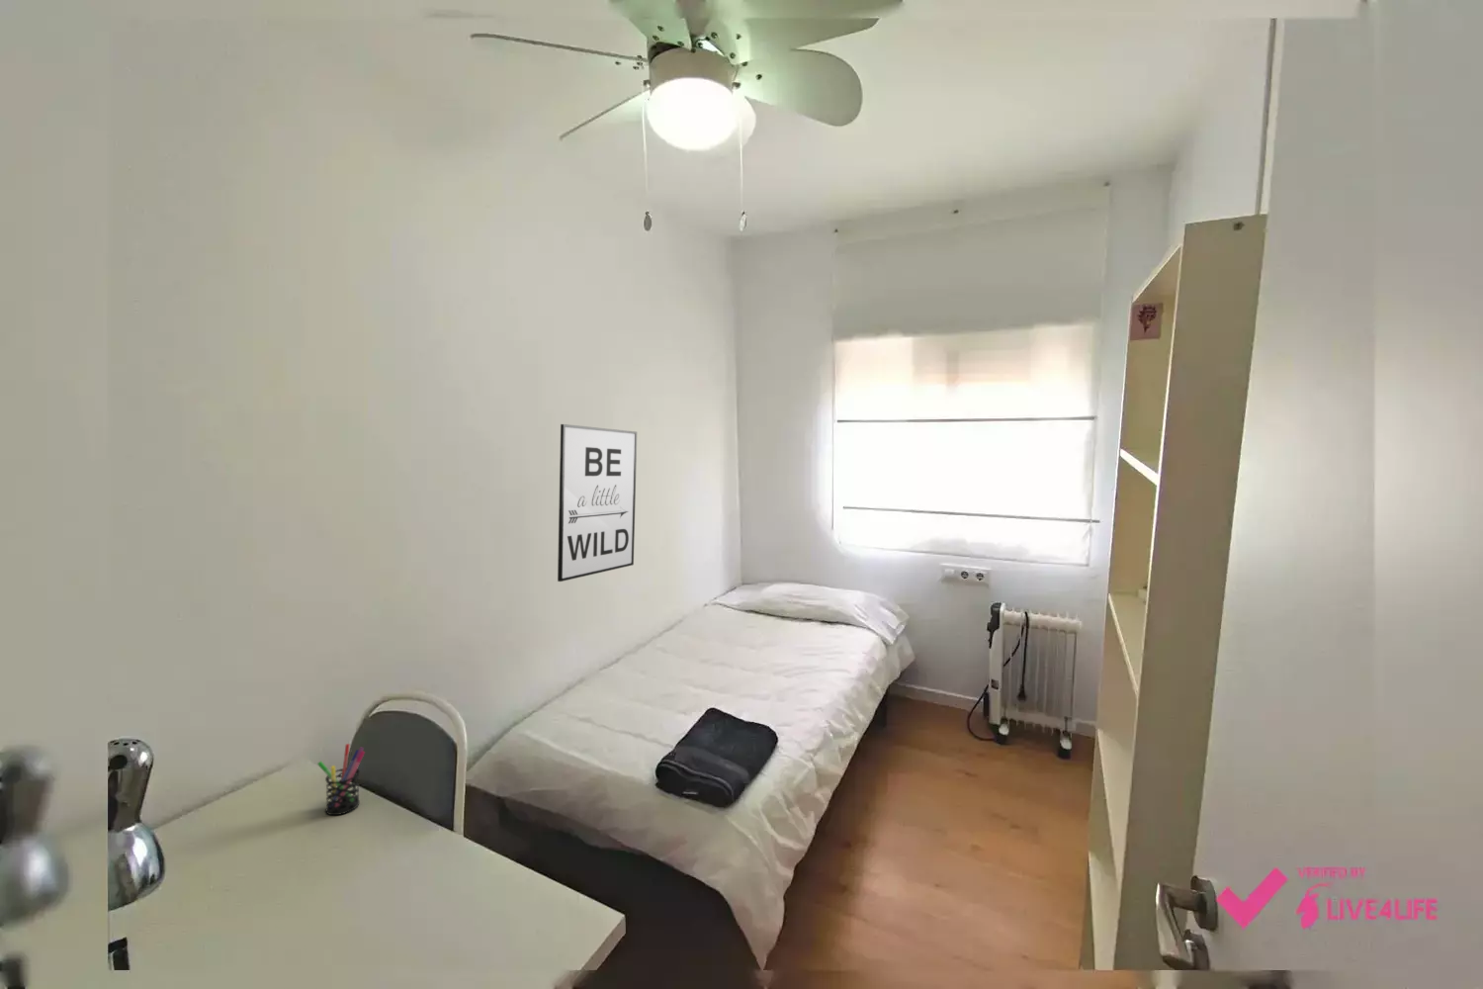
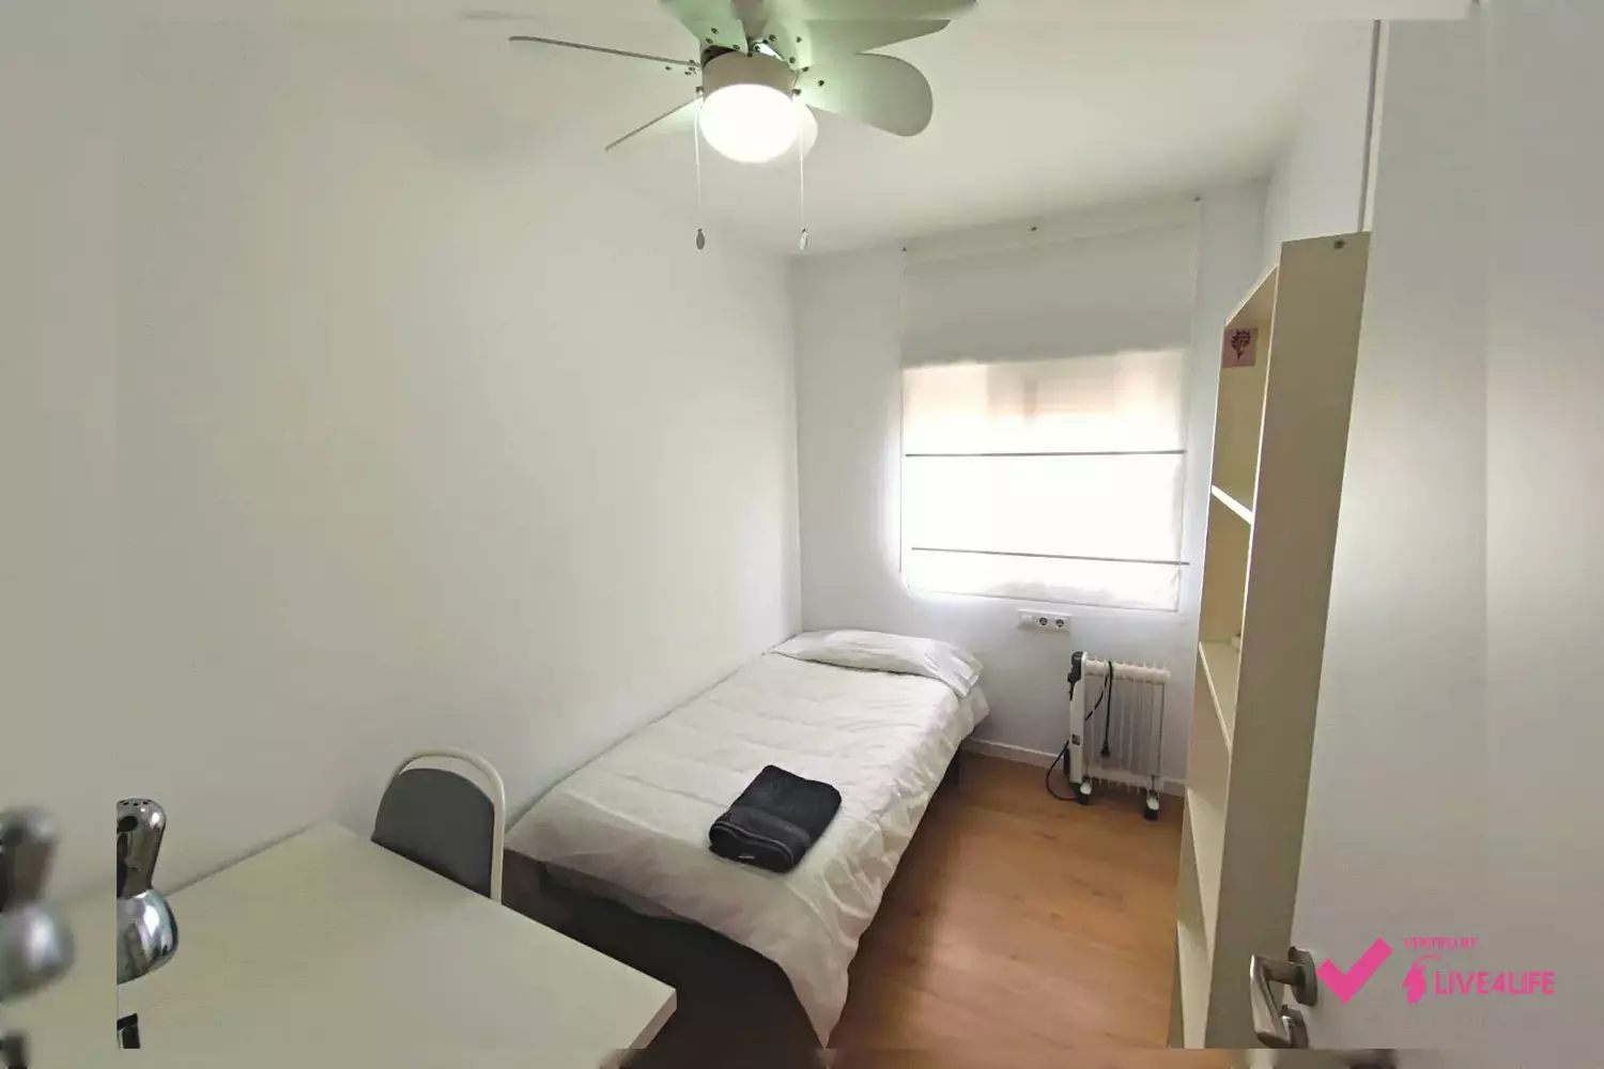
- wall art [556,423,638,583]
- pen holder [317,743,366,816]
